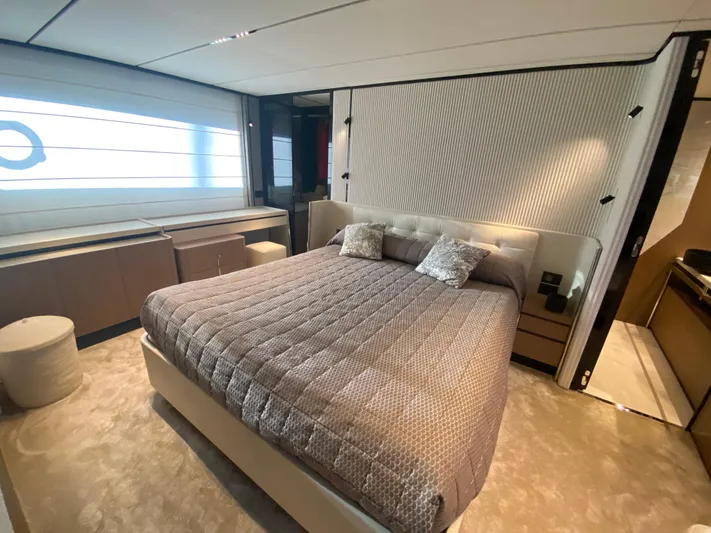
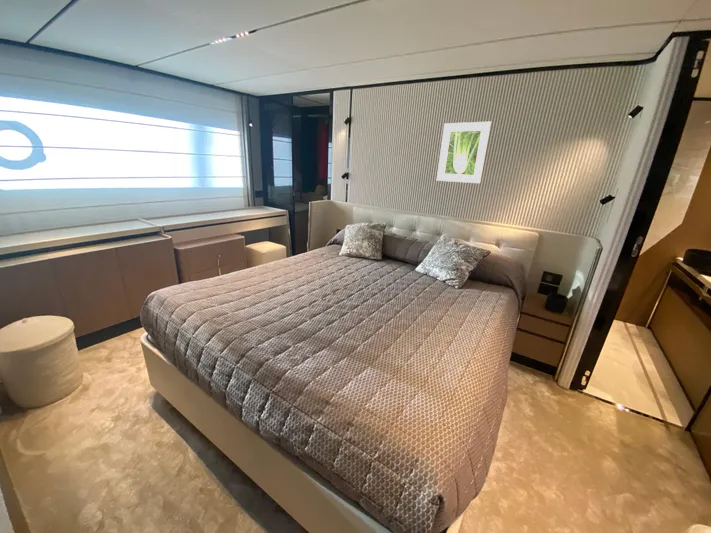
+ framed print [436,121,493,184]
